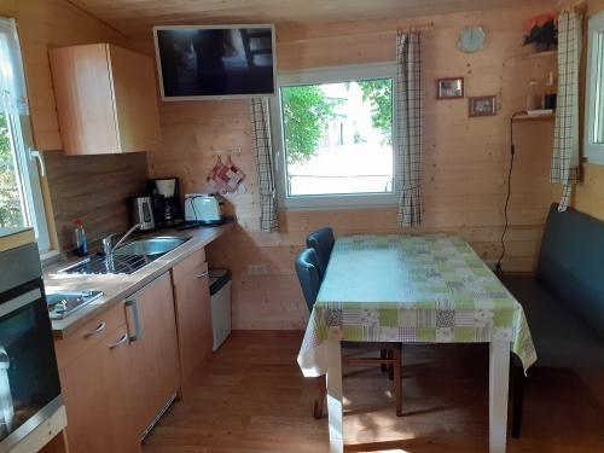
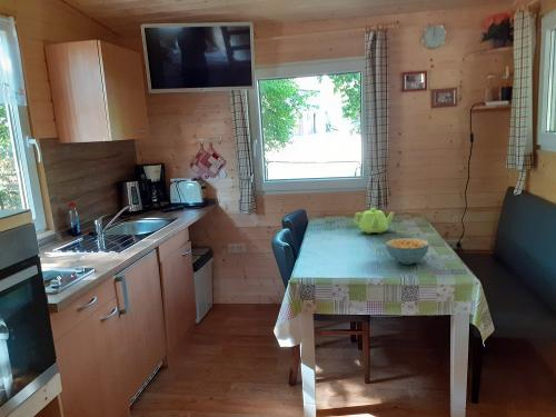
+ teapot [353,207,395,235]
+ cereal bowl [385,237,429,266]
